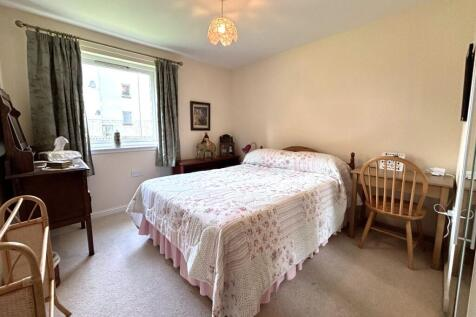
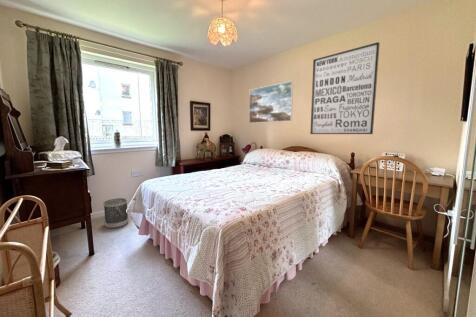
+ wastebasket [102,197,129,229]
+ wall art [309,41,381,135]
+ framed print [248,80,294,124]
